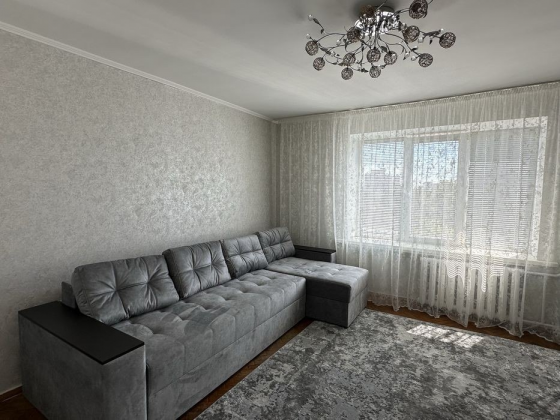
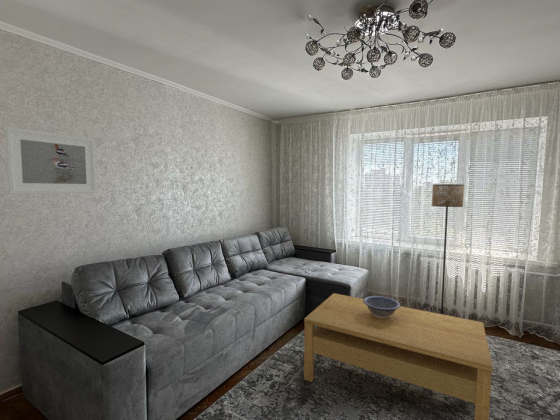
+ decorative bowl [363,295,401,318]
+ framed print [4,126,97,194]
+ floor lamp [431,183,465,315]
+ coffee table [303,292,494,420]
